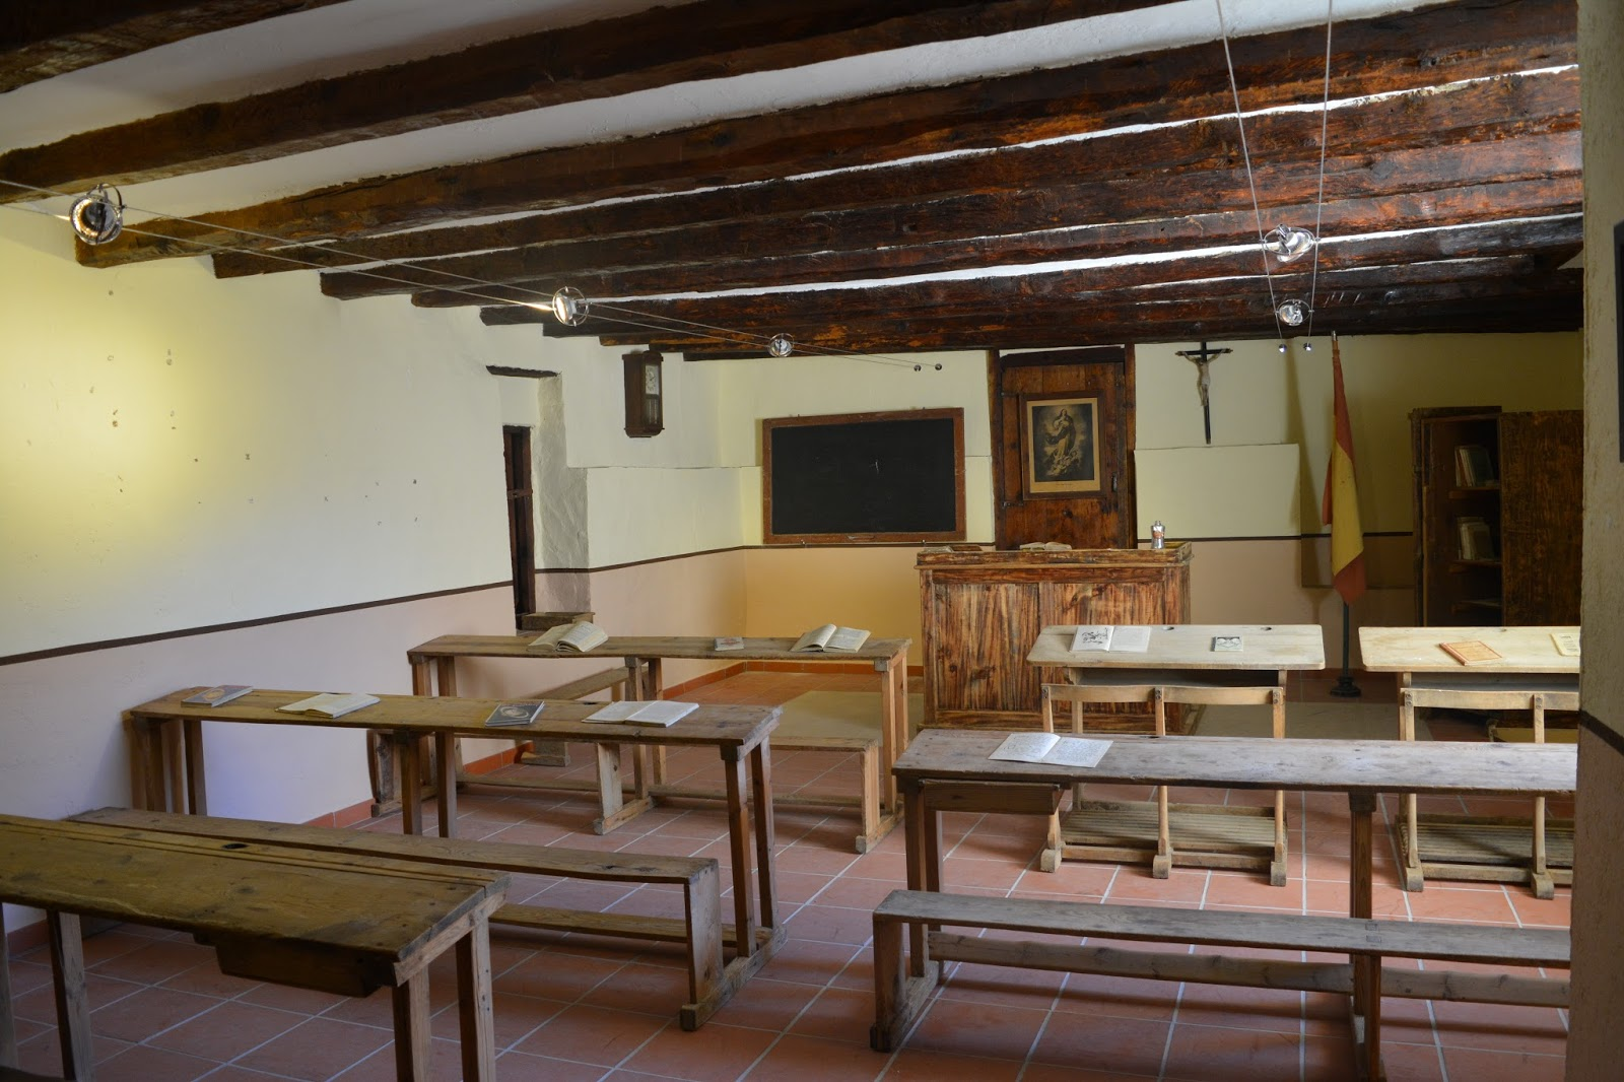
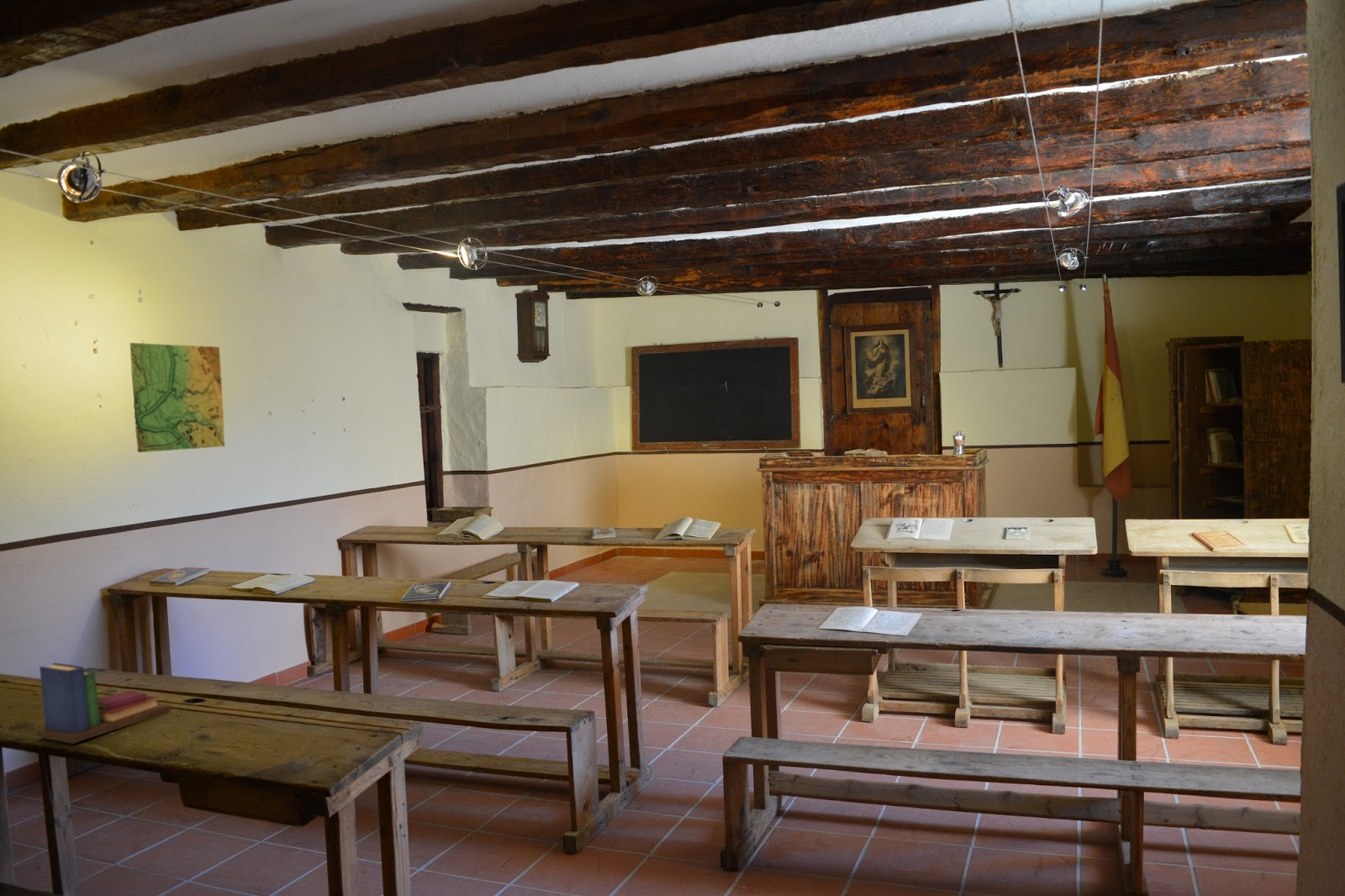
+ book [36,661,170,745]
+ map [129,342,225,453]
